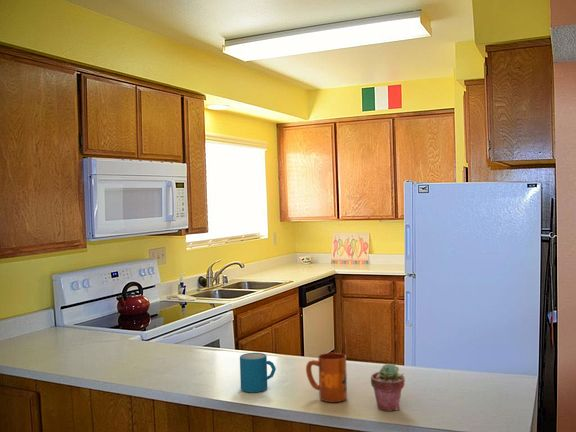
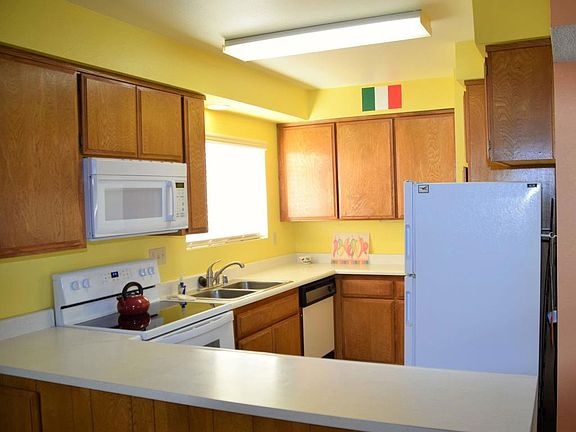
- mug [239,352,277,393]
- potted succulent [370,362,406,412]
- mug [305,352,348,403]
